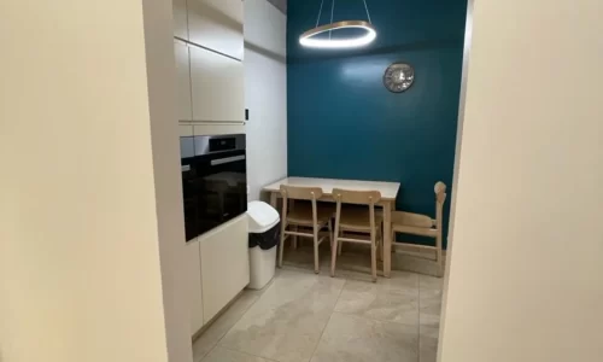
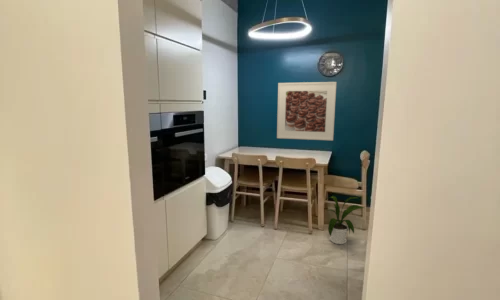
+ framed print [276,81,337,142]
+ house plant [326,195,365,245]
